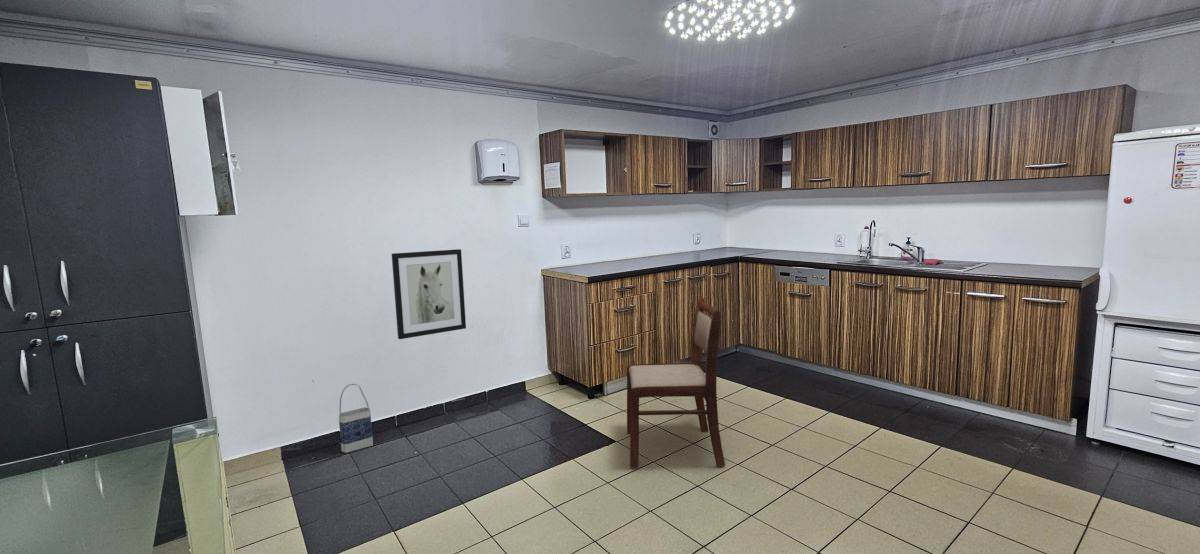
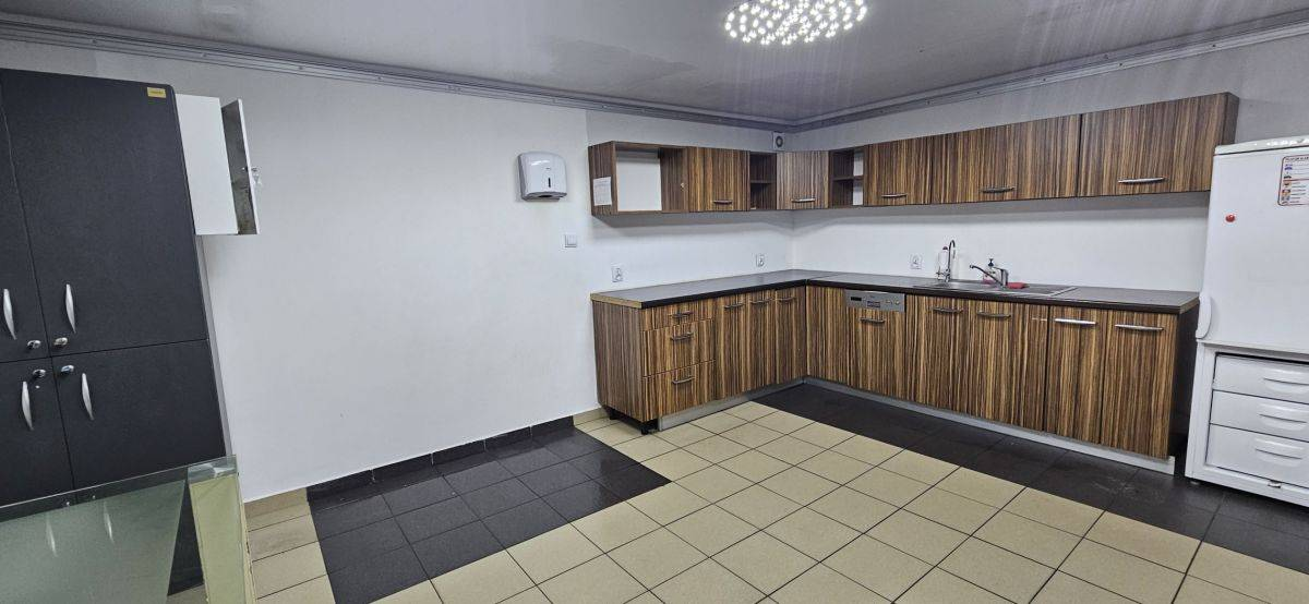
- bag [338,383,374,454]
- dining chair [626,297,726,469]
- wall art [391,248,467,340]
